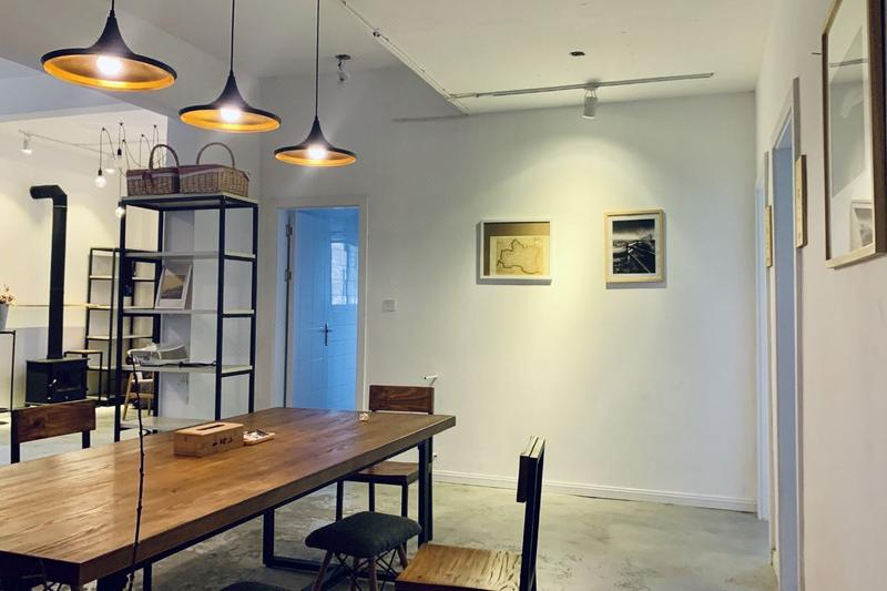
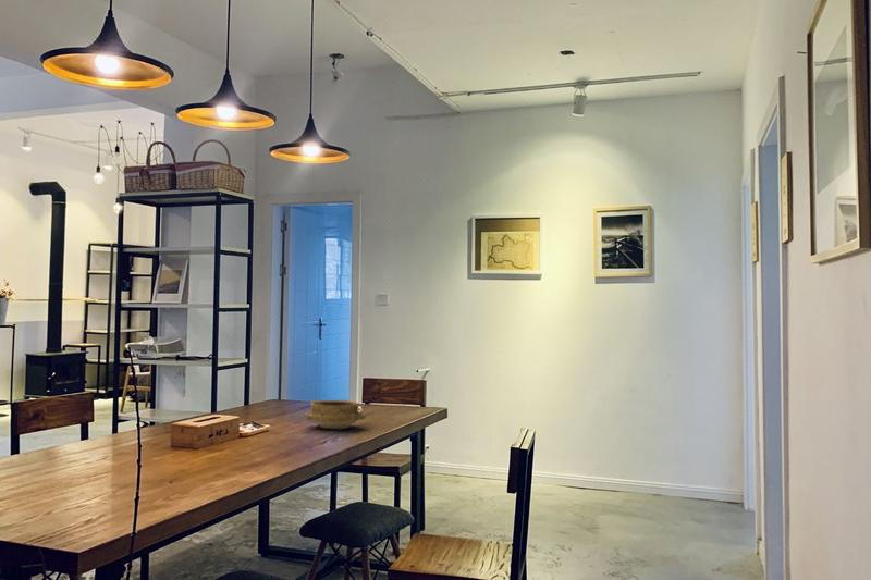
+ ceramic bowl [304,399,367,430]
